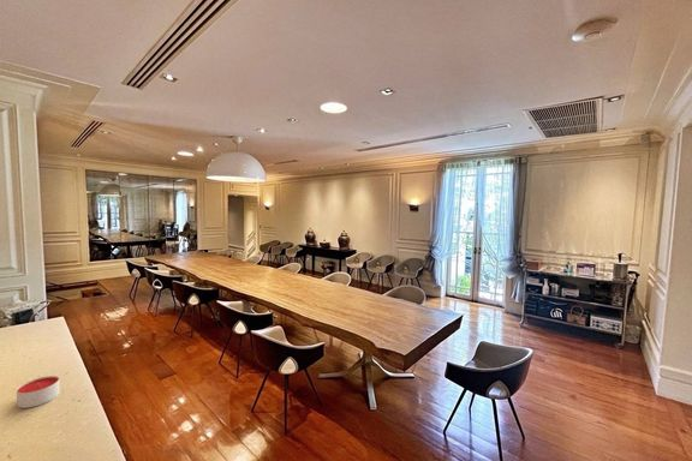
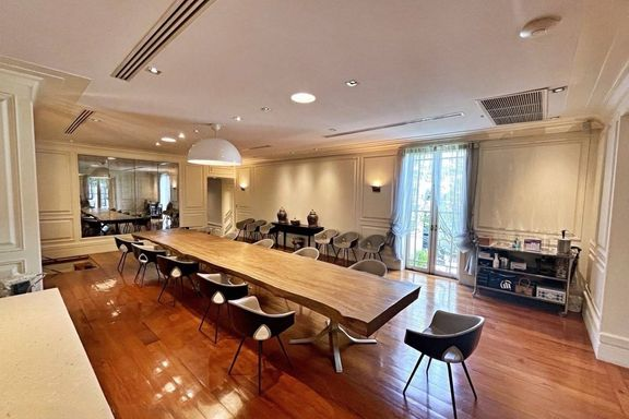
- candle [16,375,60,409]
